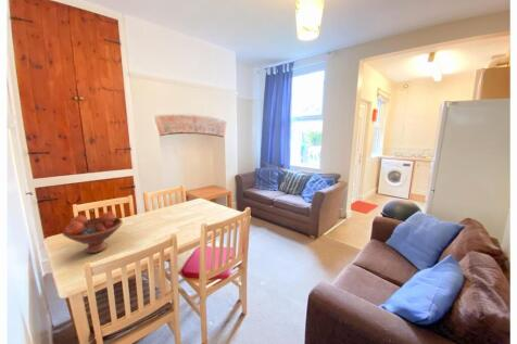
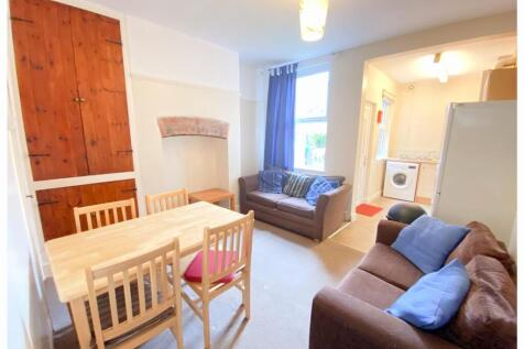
- fruit bowl [62,211,124,254]
